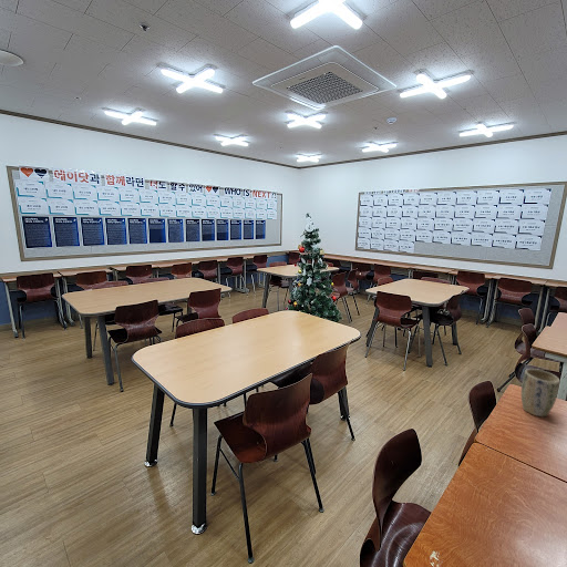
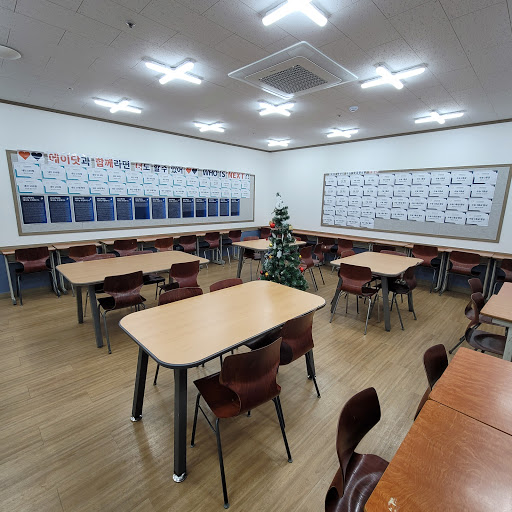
- plant pot [520,368,560,417]
